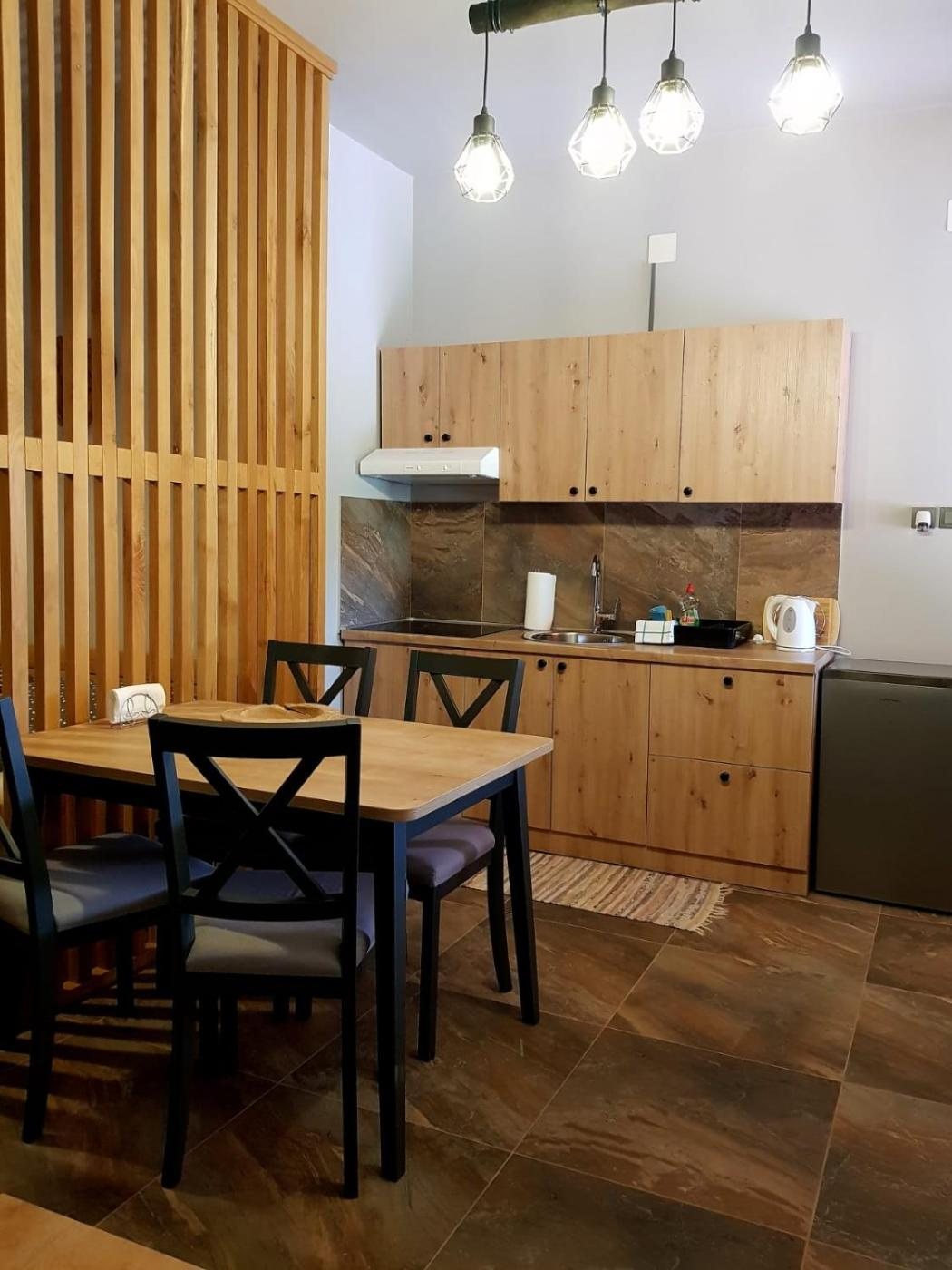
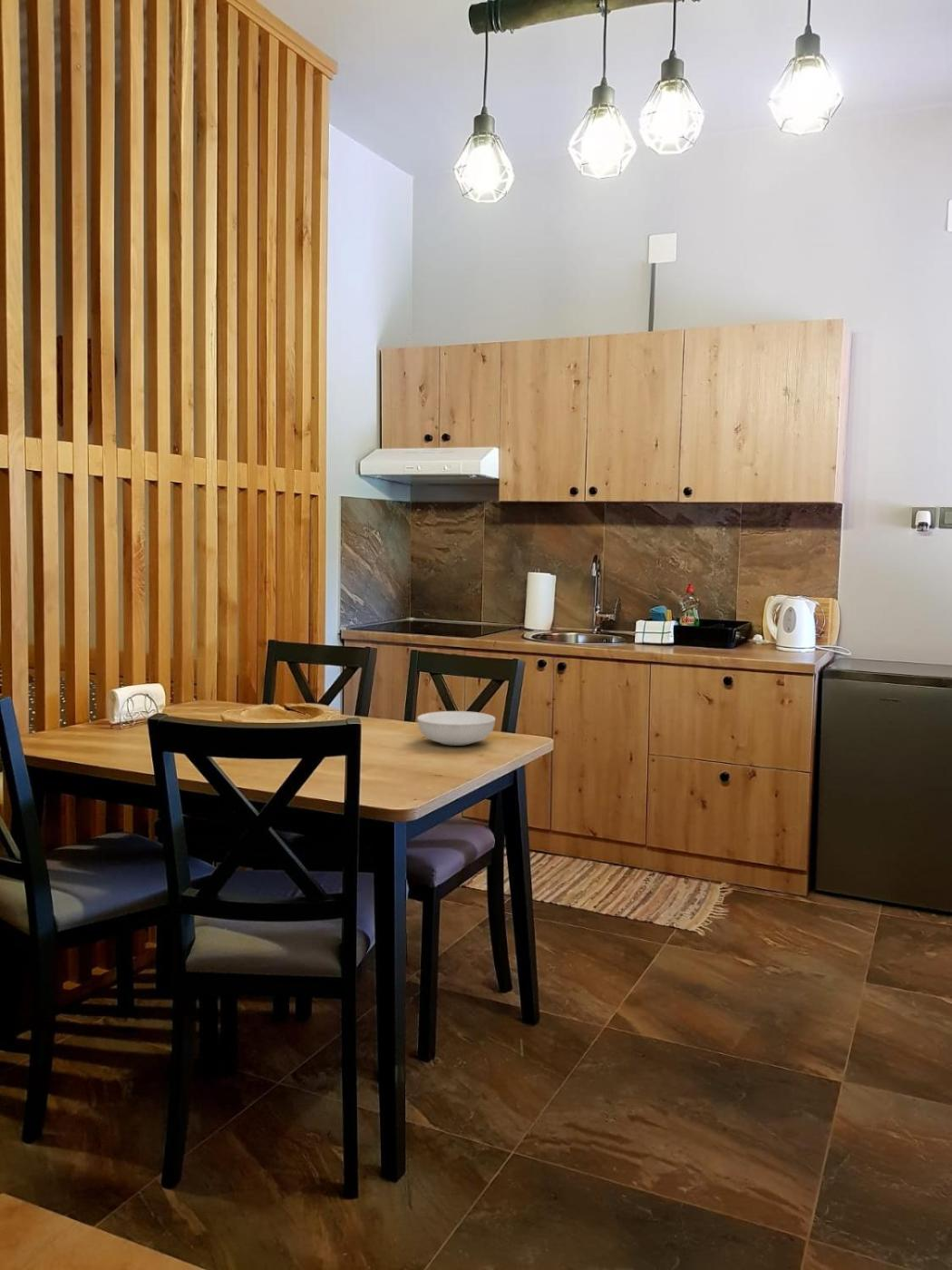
+ serving bowl [416,710,496,747]
